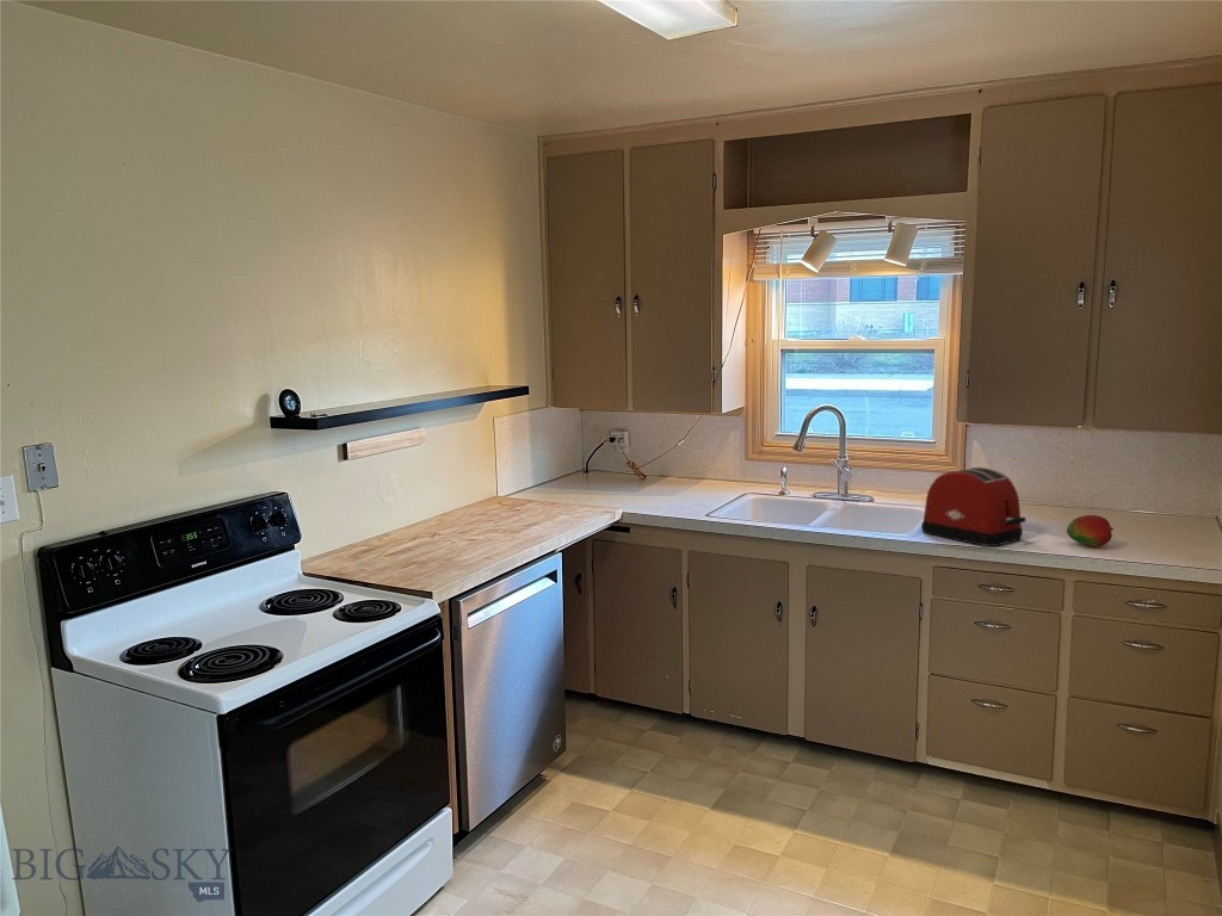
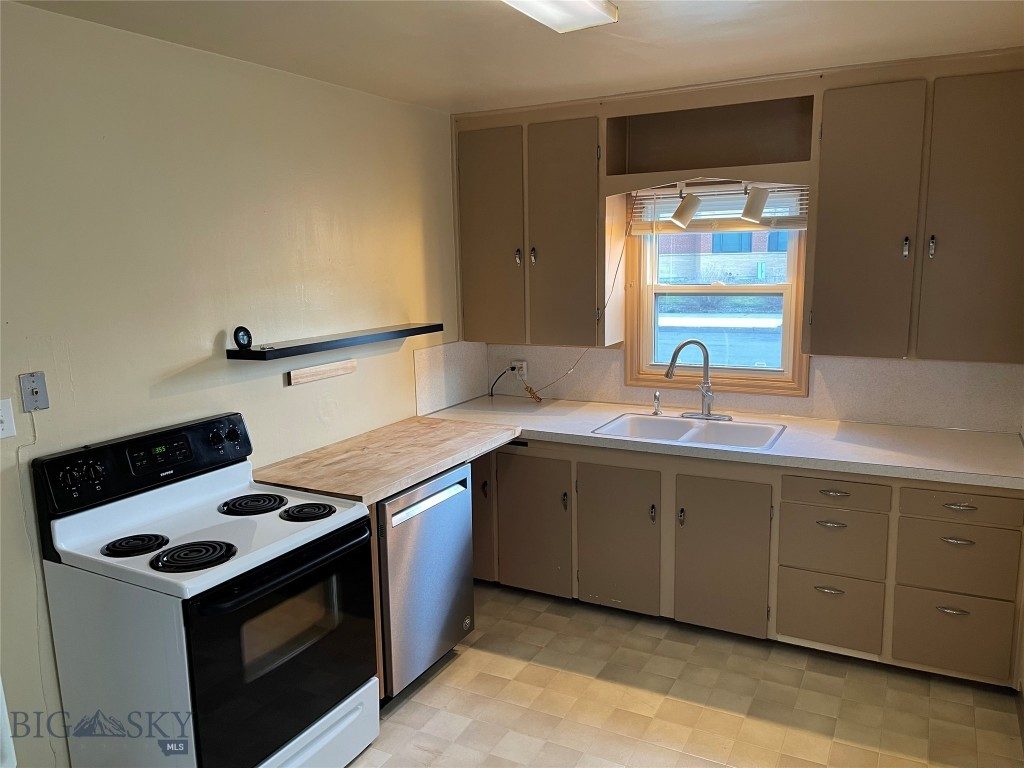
- fruit [1066,514,1115,547]
- toaster [920,466,1027,547]
